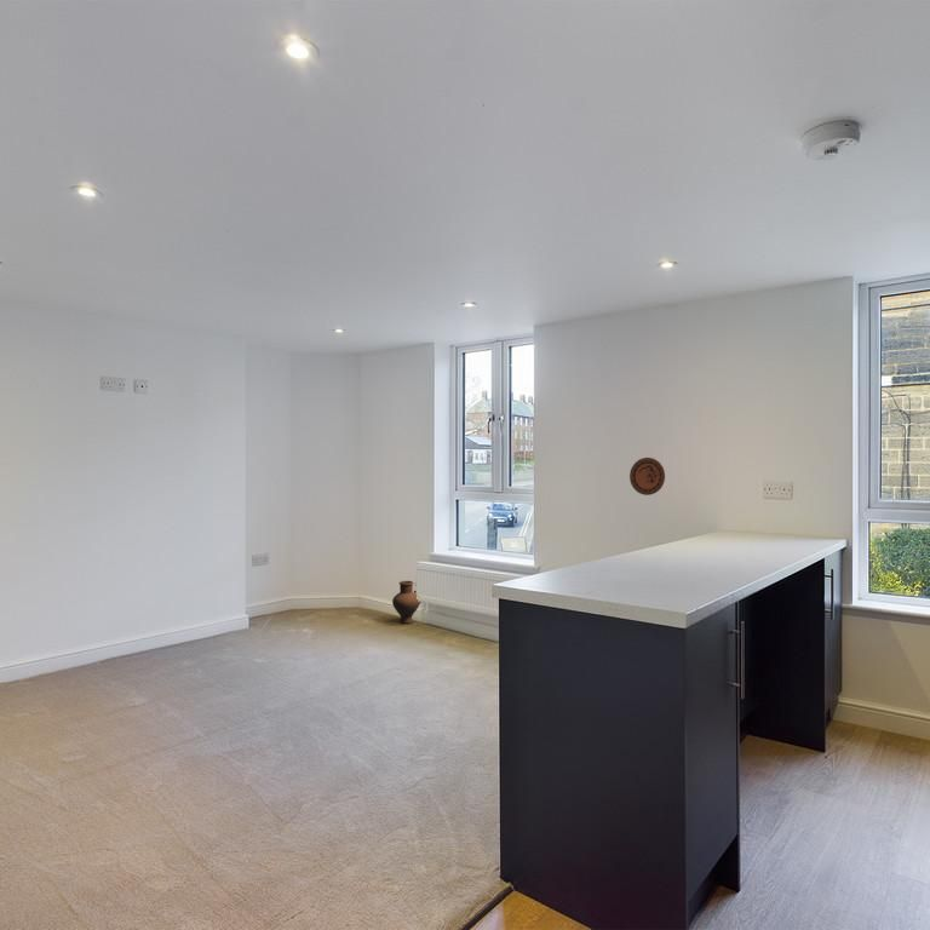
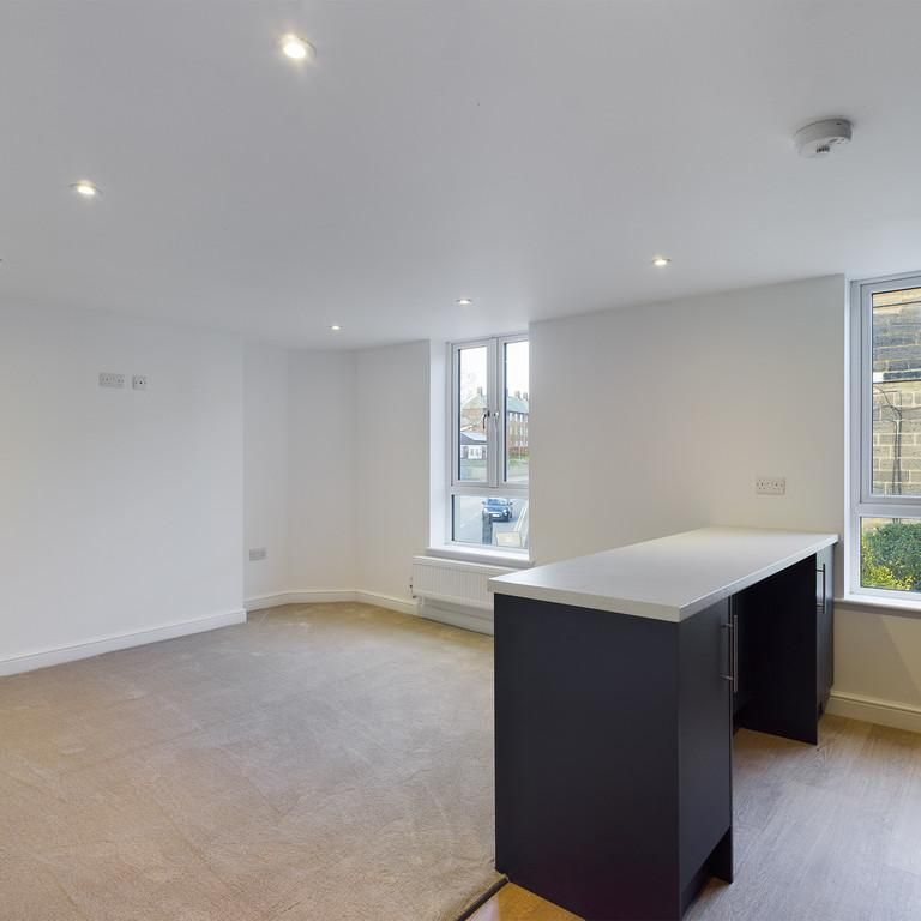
- decorative plate [628,457,666,496]
- vase [391,580,421,624]
